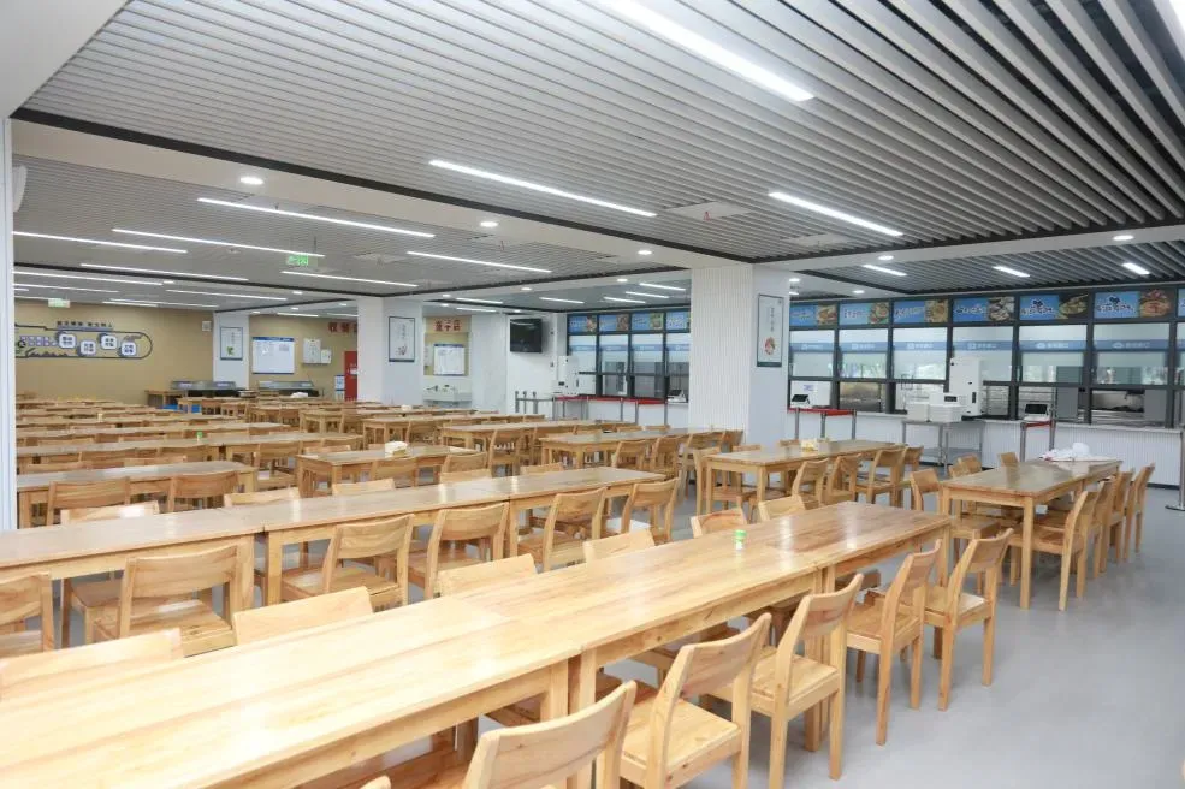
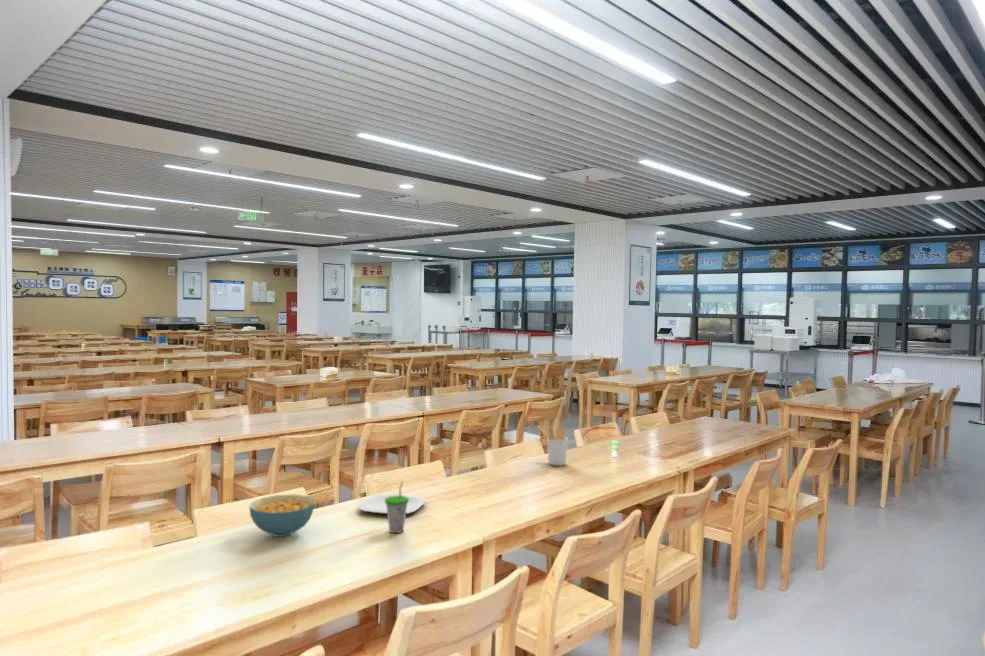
+ plate [357,493,427,515]
+ cereal bowl [248,493,316,538]
+ utensil holder [537,424,569,467]
+ cup [385,481,409,534]
